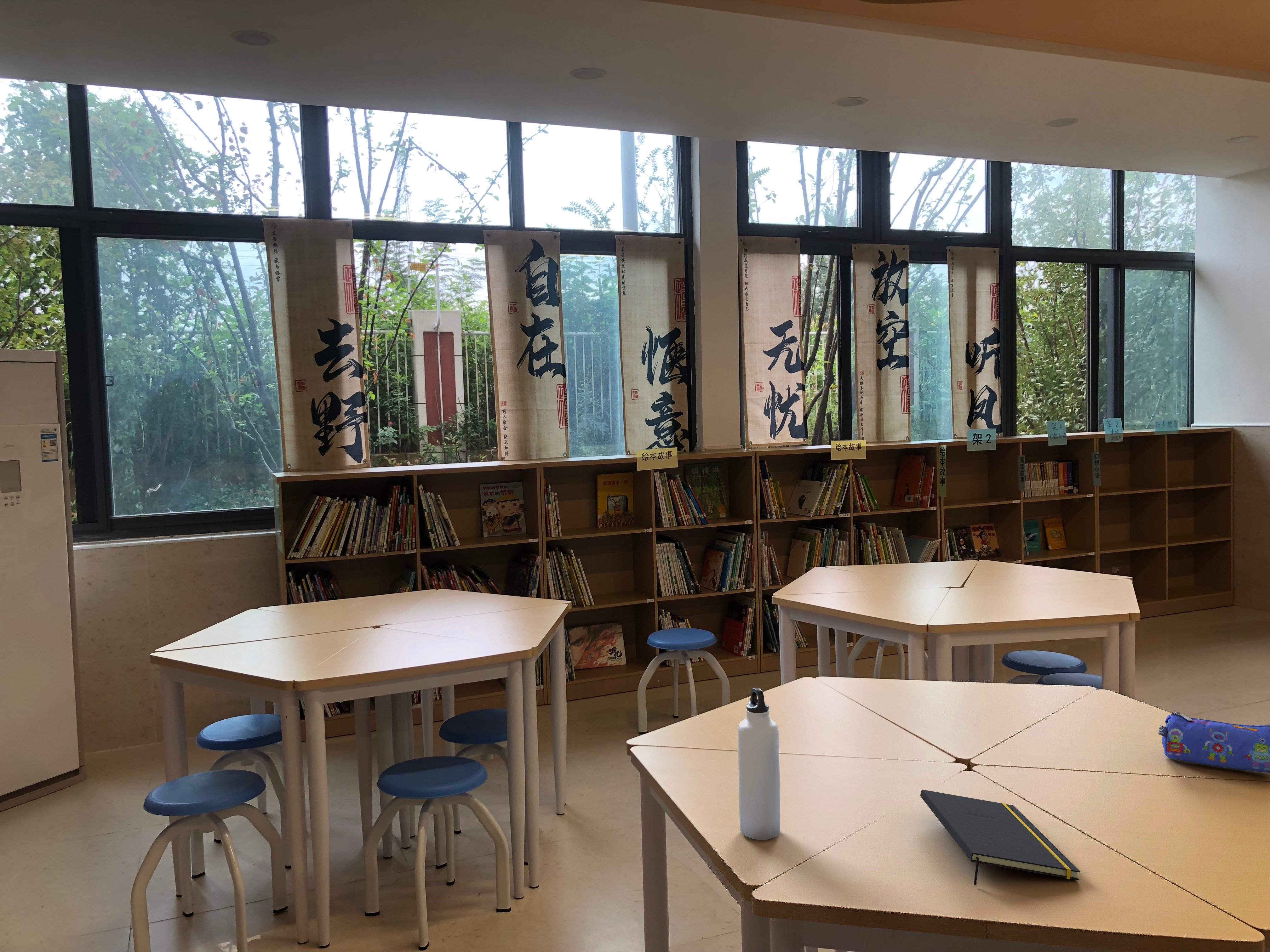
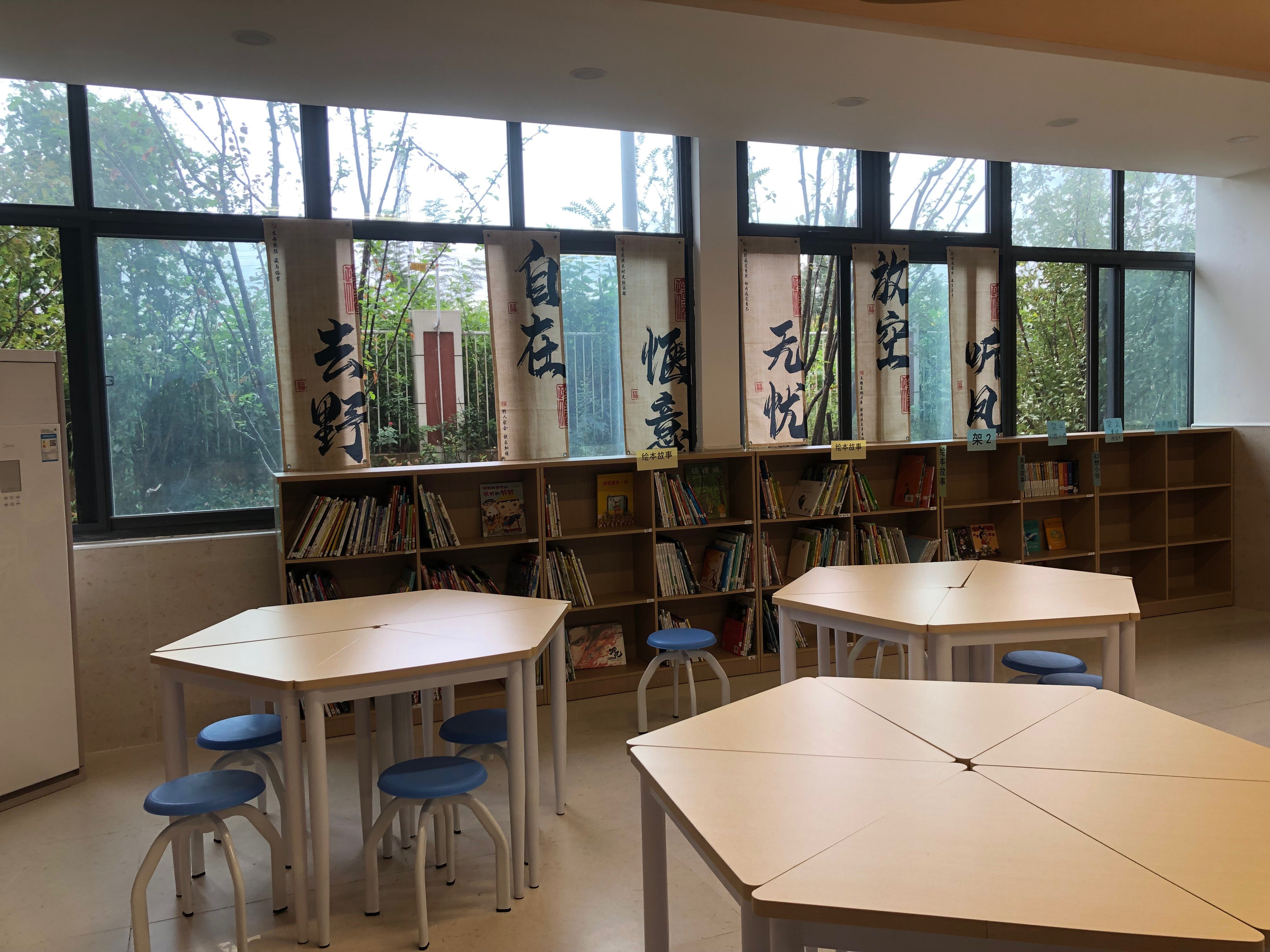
- notepad [920,789,1081,885]
- pencil case [1158,711,1270,773]
- water bottle [738,687,781,840]
